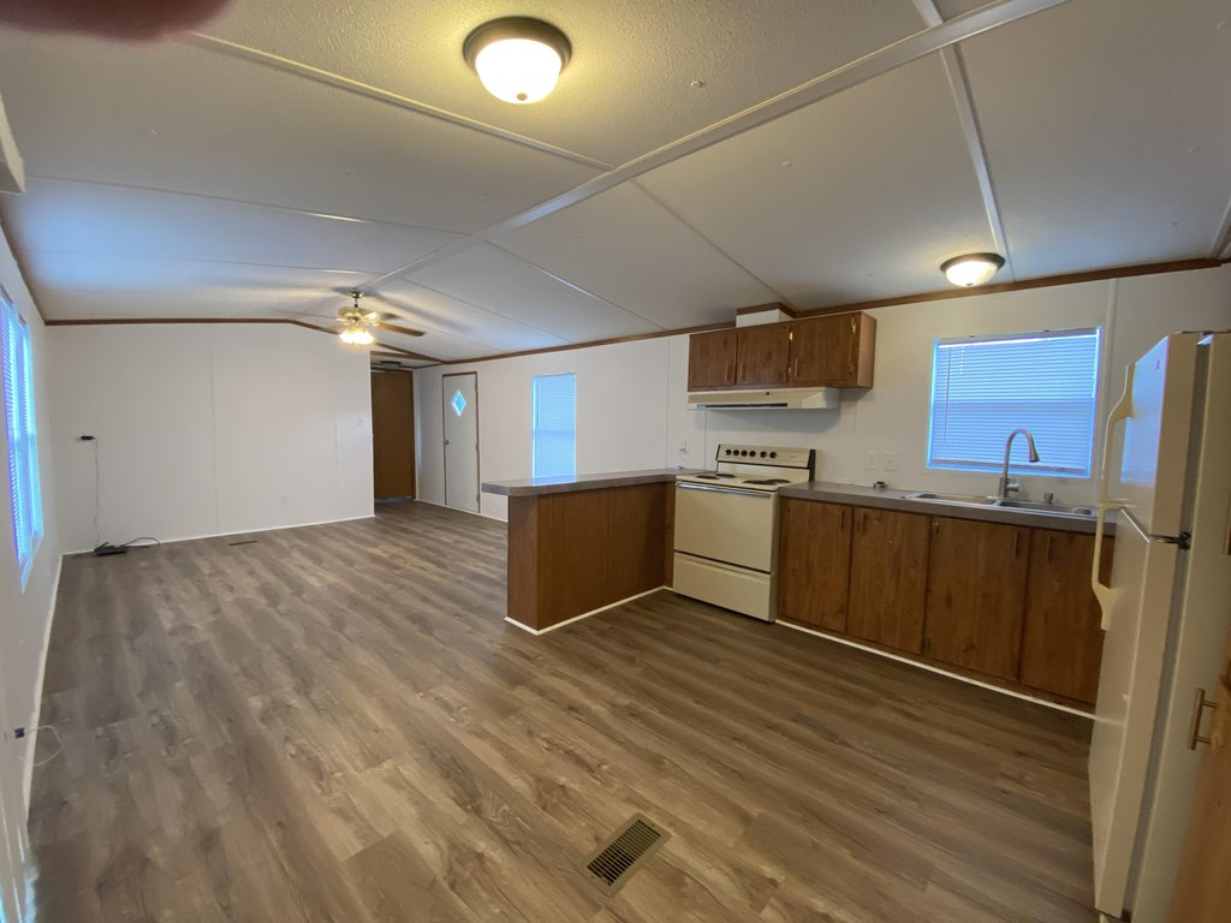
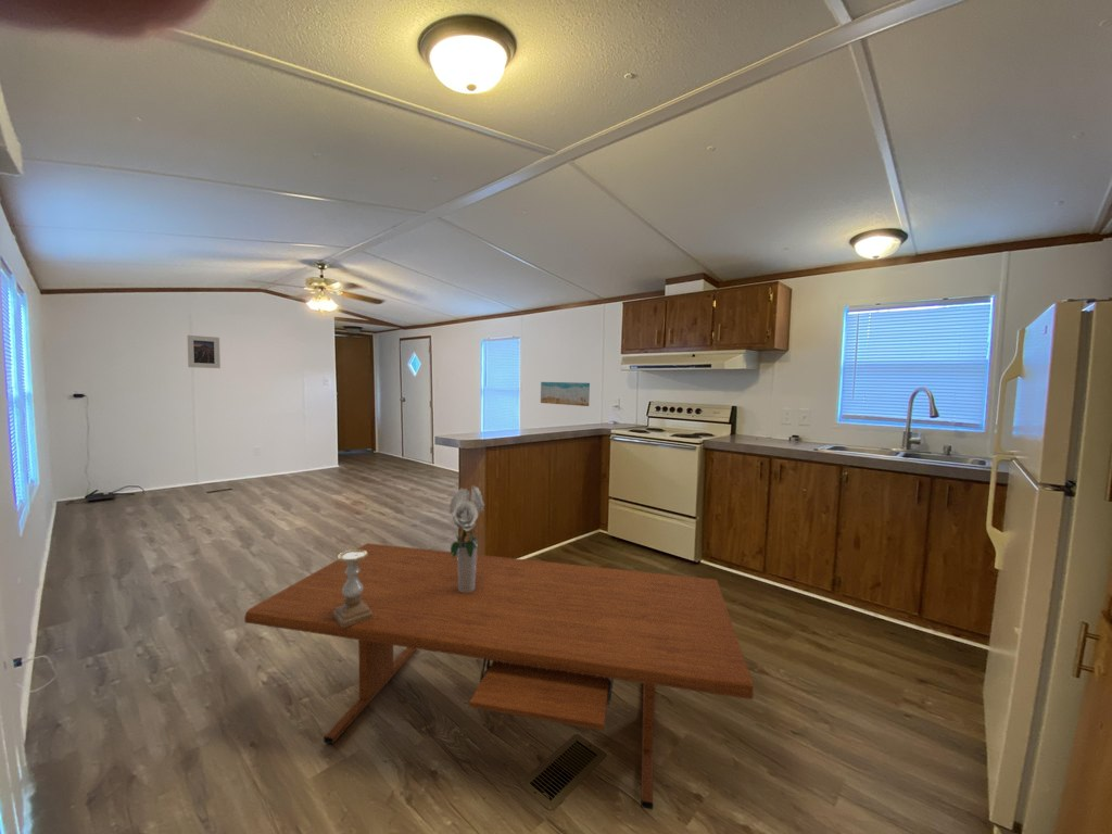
+ wall art [540,381,591,407]
+ candle holder [333,548,372,628]
+ bouquet [448,484,485,592]
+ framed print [187,334,222,369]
+ table [243,542,754,810]
